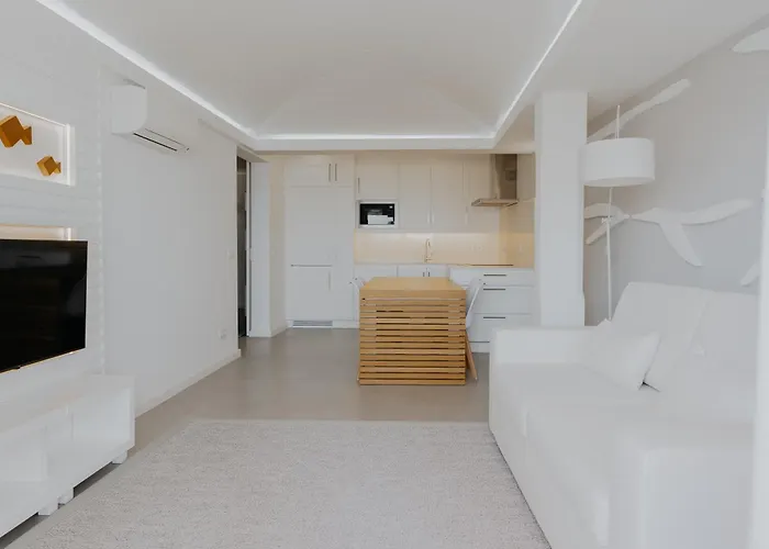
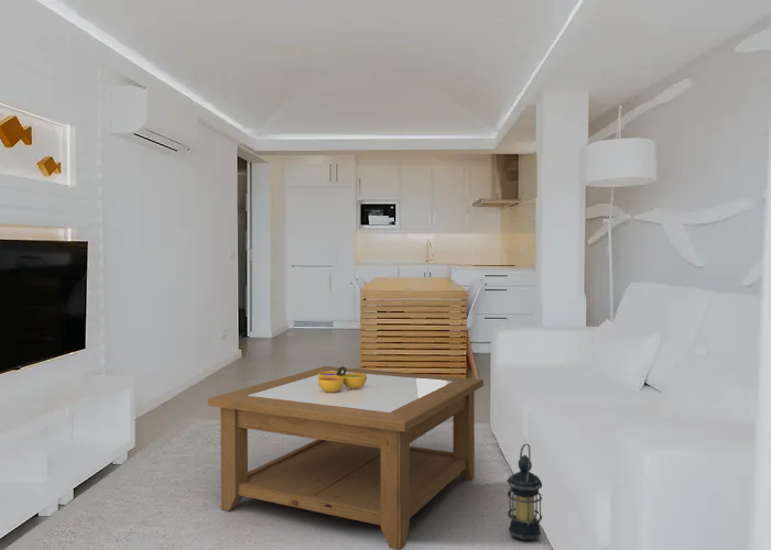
+ lantern [506,442,543,541]
+ decorative bowl [318,365,367,393]
+ coffee table [207,365,485,550]
